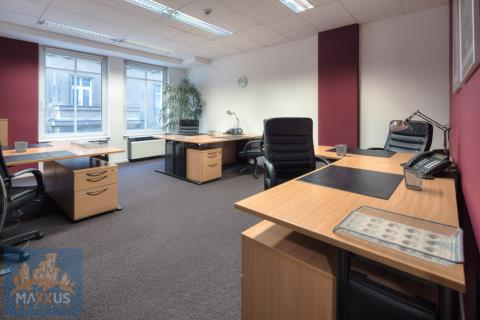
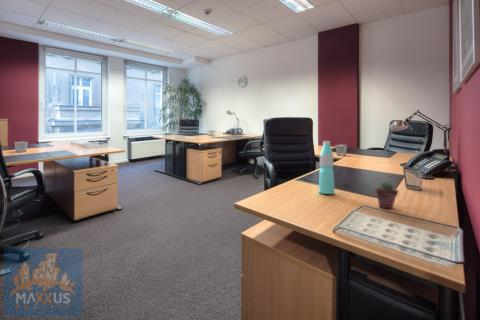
+ water bottle [317,140,336,195]
+ potted succulent [375,180,399,209]
